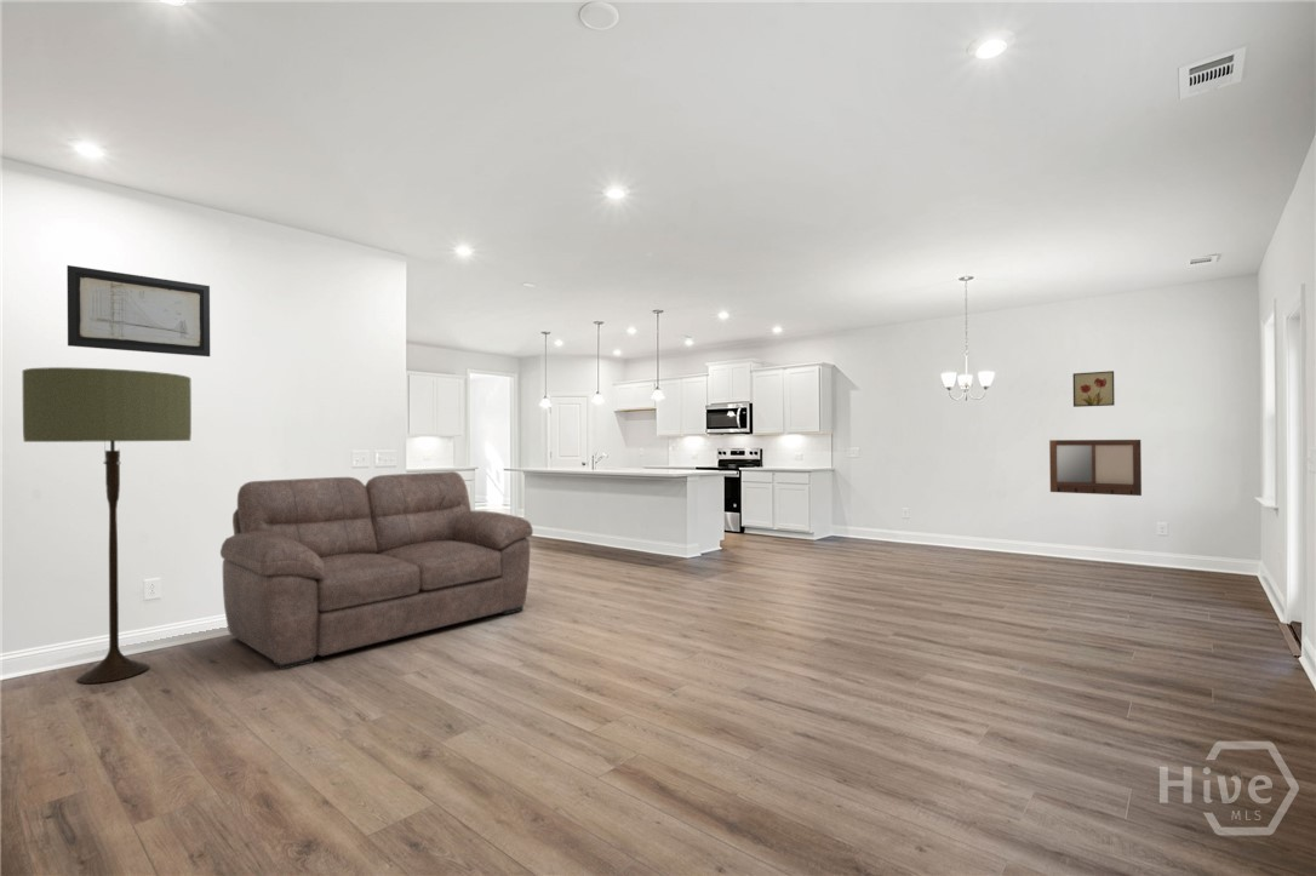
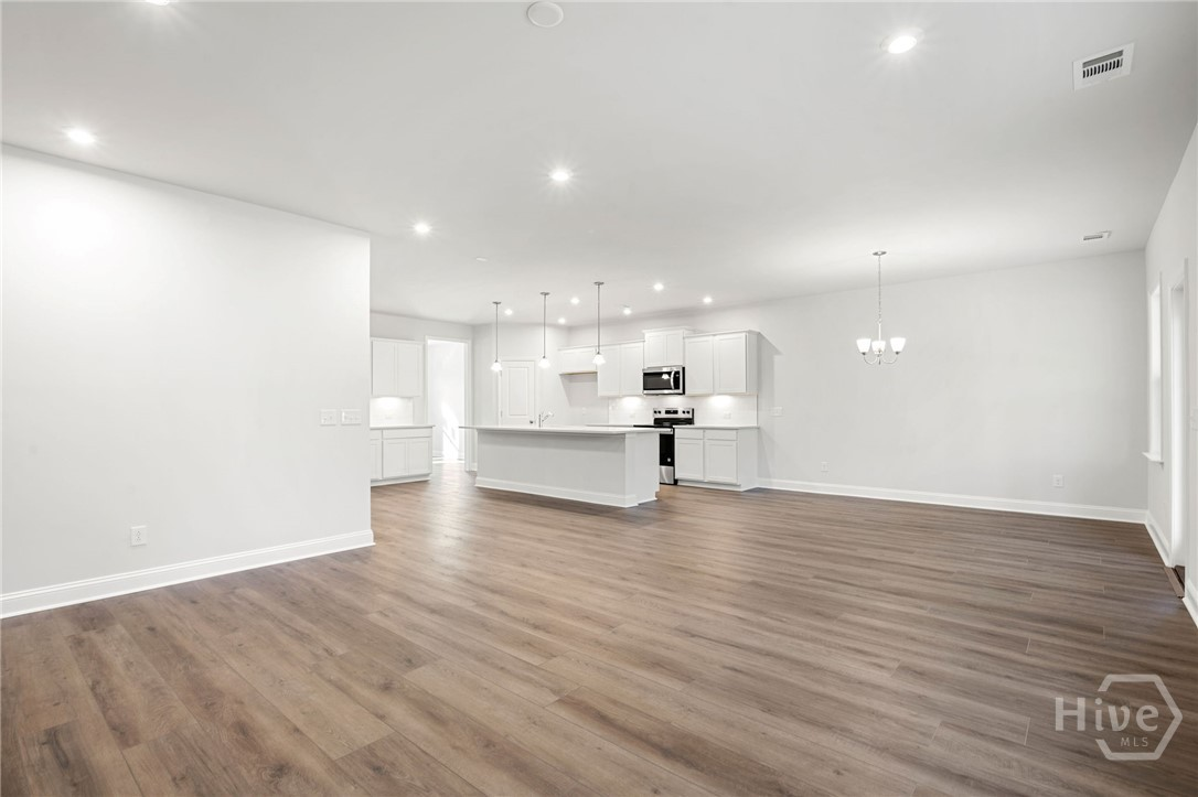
- wall art [1072,370,1116,408]
- writing board [1048,439,1143,497]
- wall art [65,264,211,357]
- sofa [219,470,534,671]
- floor lamp [22,366,193,685]
